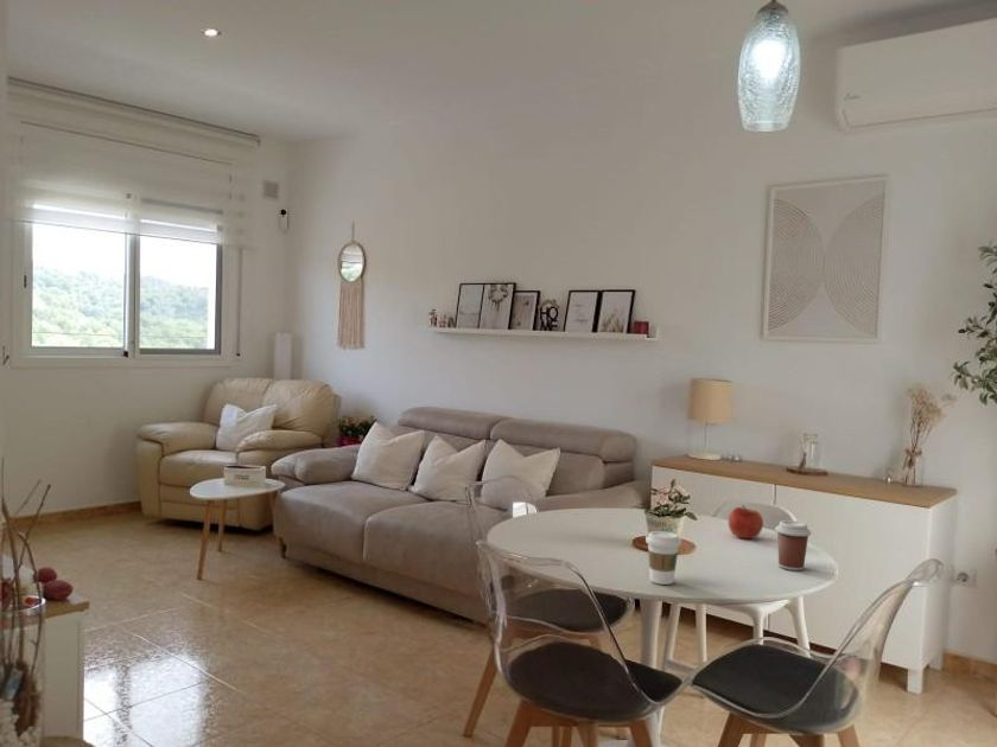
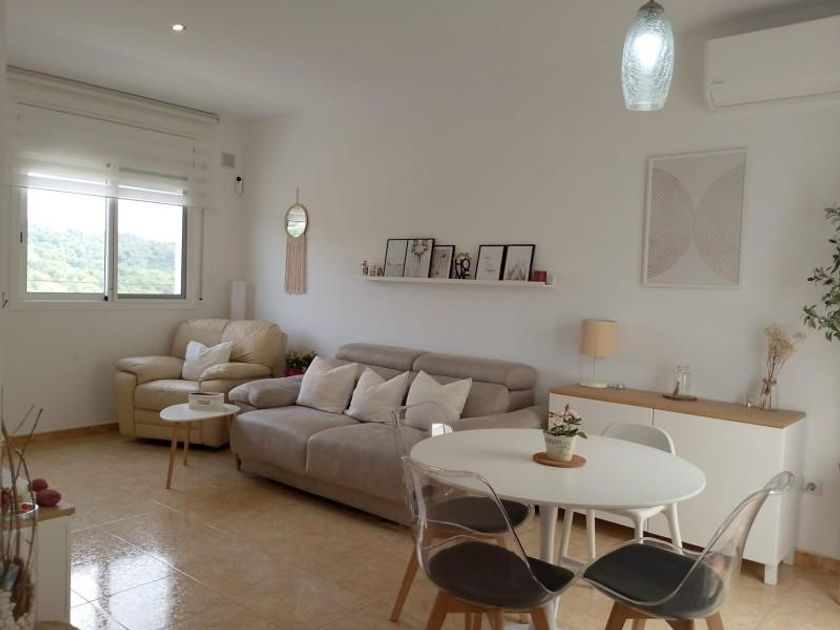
- coffee cup [774,519,812,572]
- coffee cup [644,530,682,586]
- apple [728,504,764,540]
